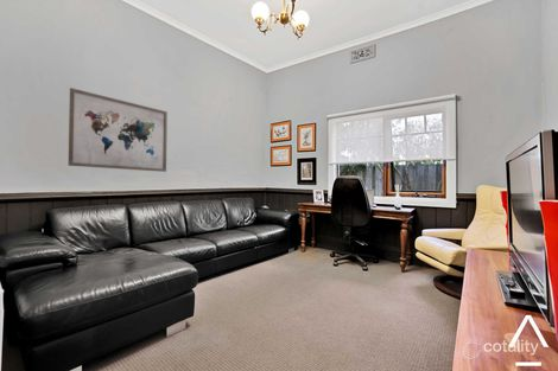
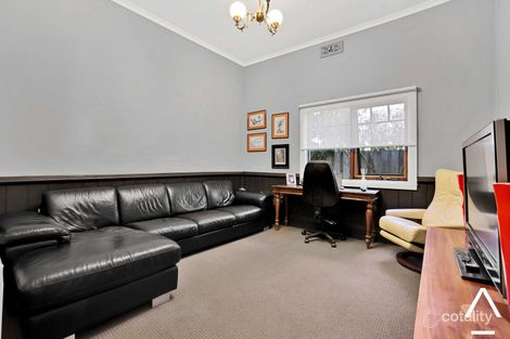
- wall art [66,87,169,173]
